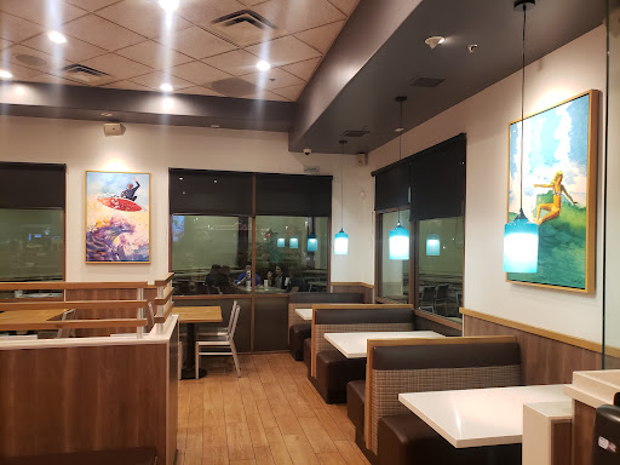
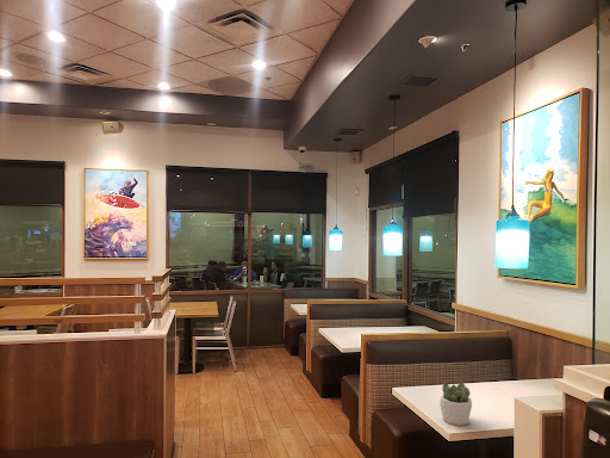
+ succulent plant [438,380,473,427]
